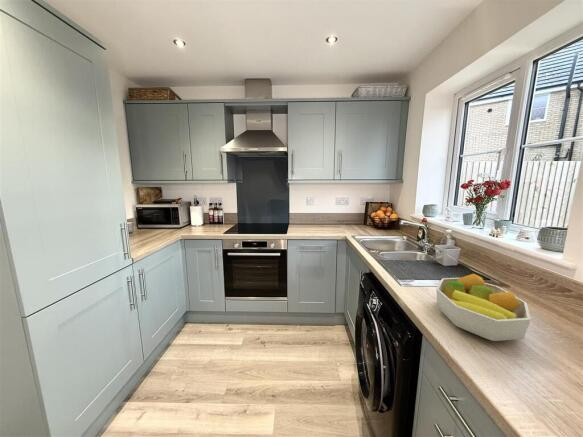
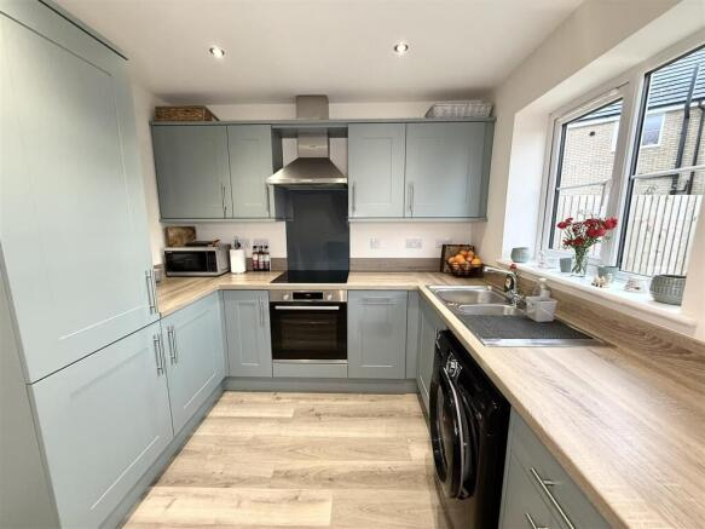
- fruit bowl [435,273,532,342]
